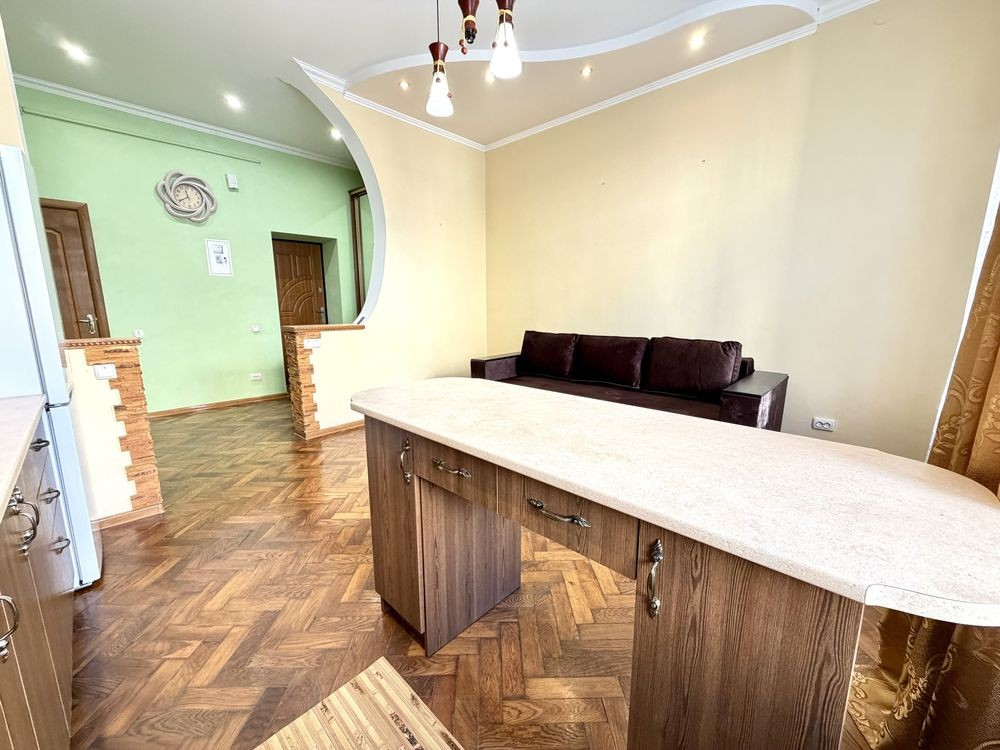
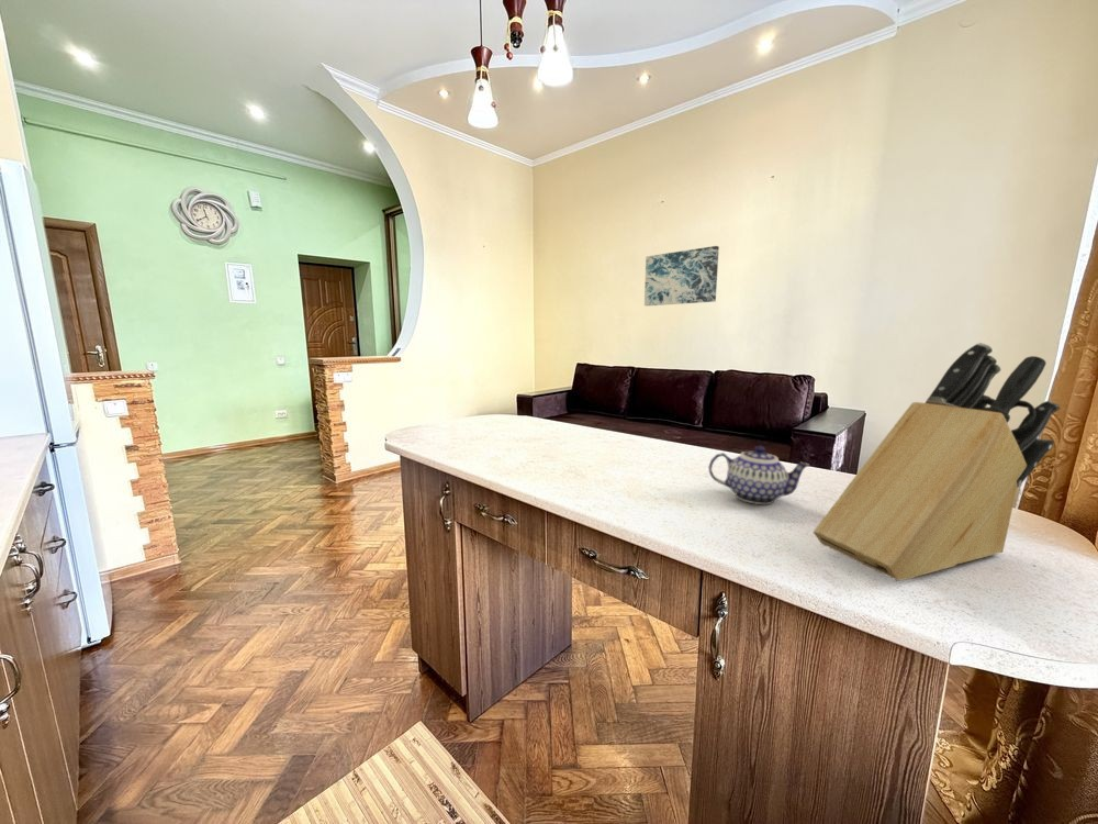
+ knife block [813,342,1062,581]
+ teapot [708,445,811,505]
+ wall art [643,245,720,307]
